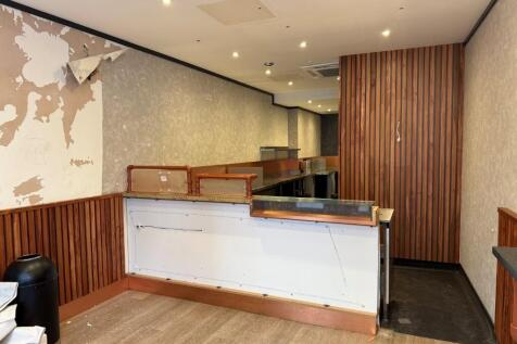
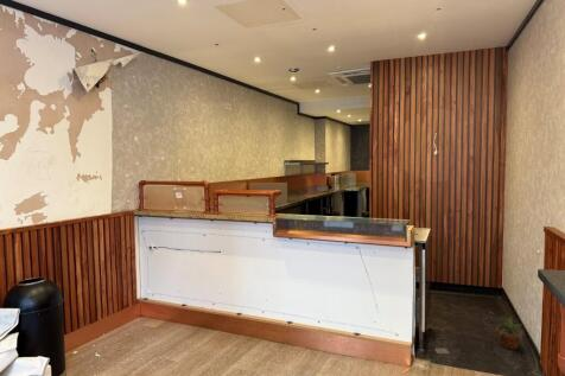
+ potted plant [494,316,525,350]
